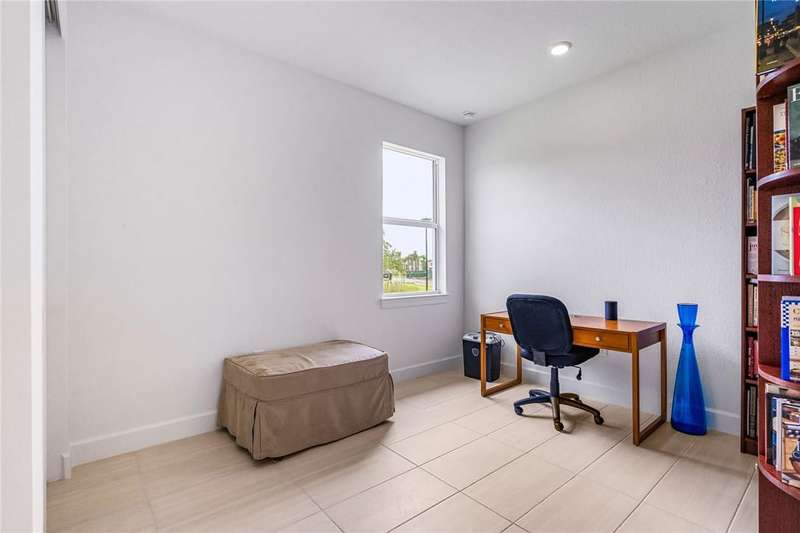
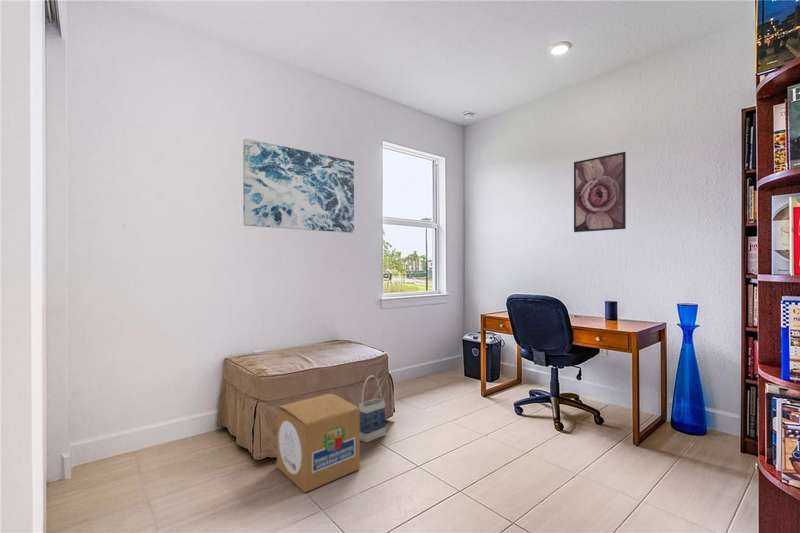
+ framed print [573,151,627,233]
+ cardboard box [276,393,361,493]
+ wall art [242,137,355,234]
+ bag [358,374,387,443]
